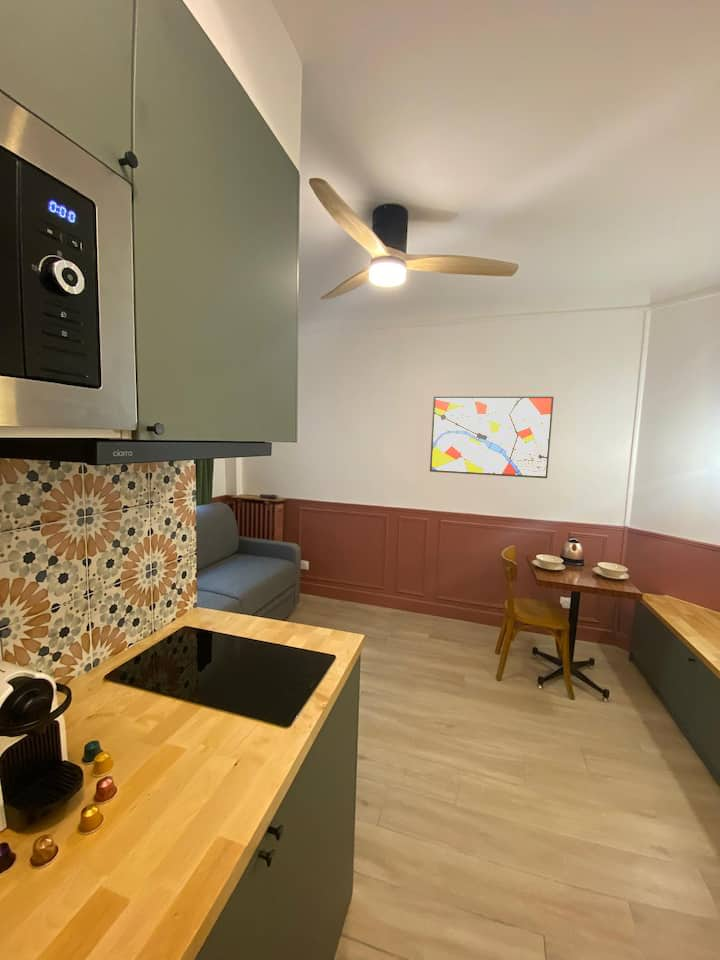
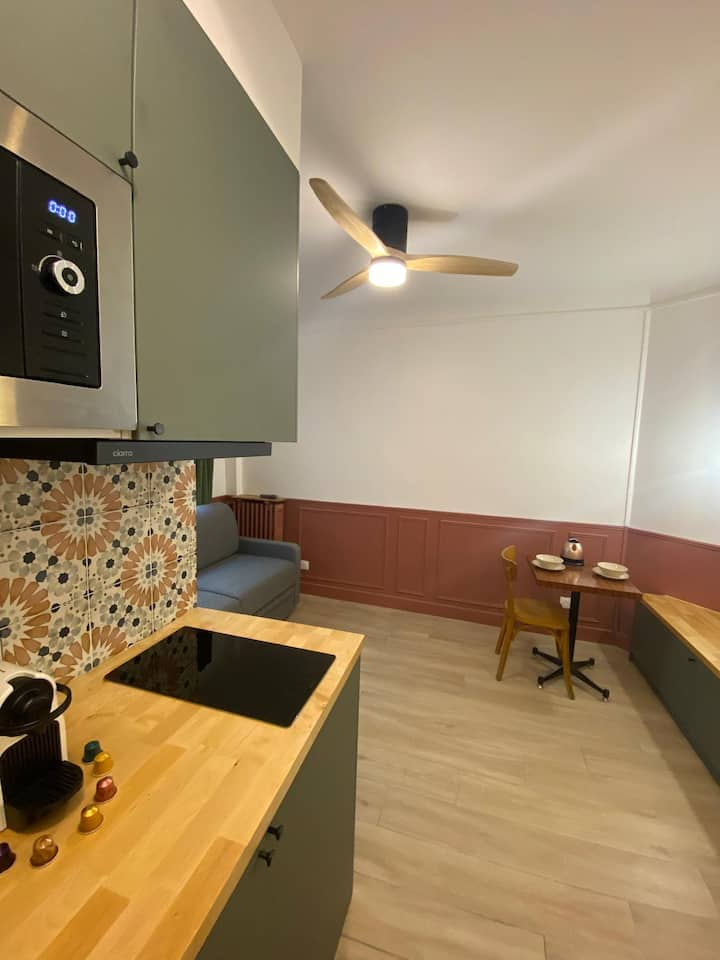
- wall art [429,396,555,479]
